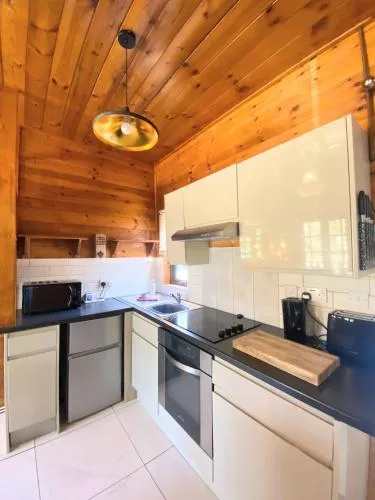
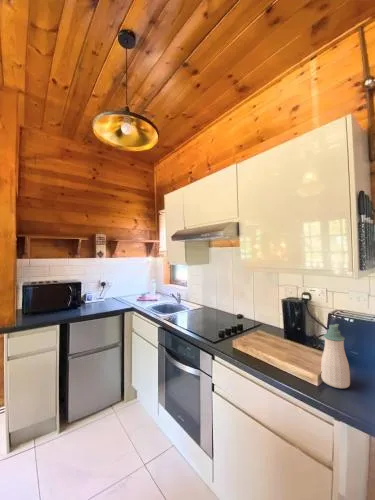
+ soap bottle [320,323,351,389]
